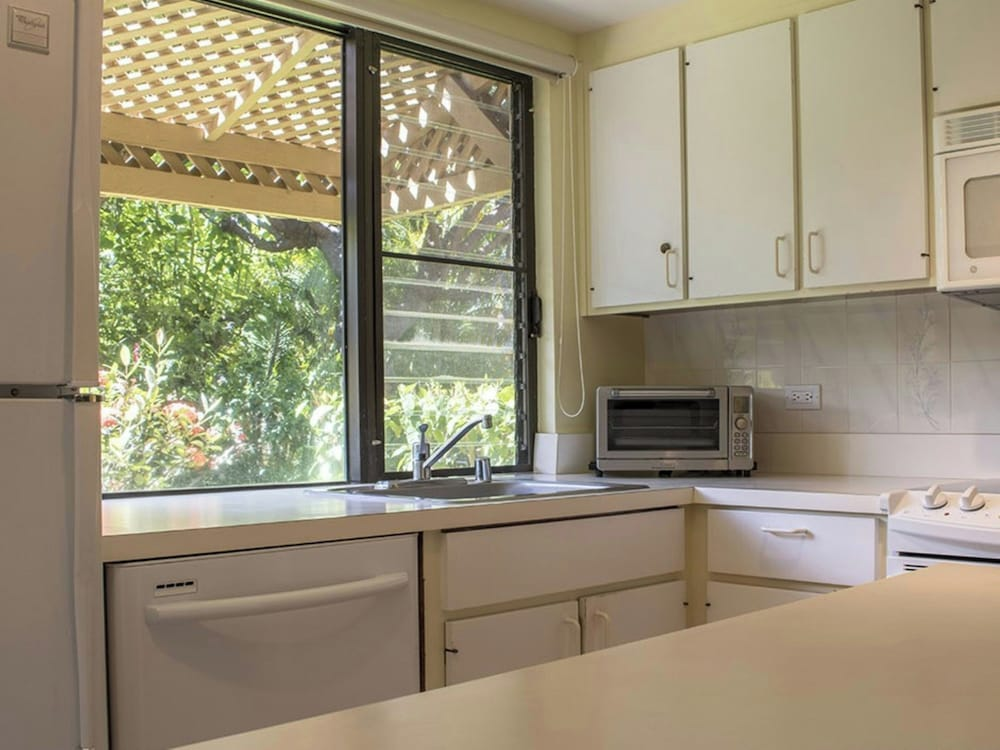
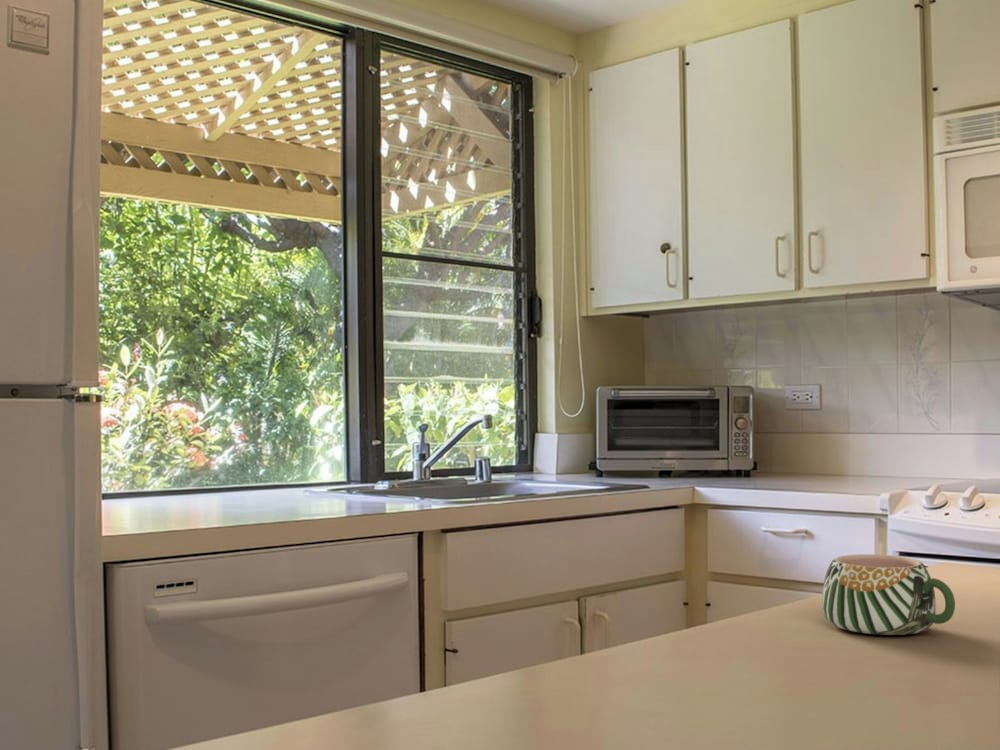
+ mug [821,553,956,636]
